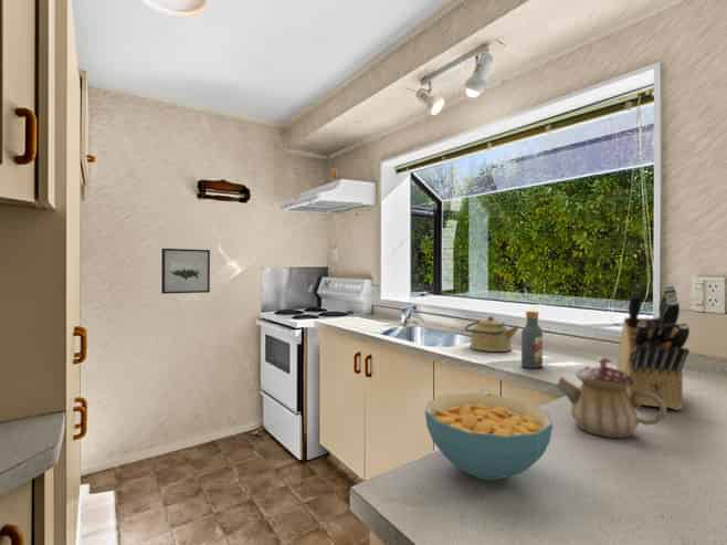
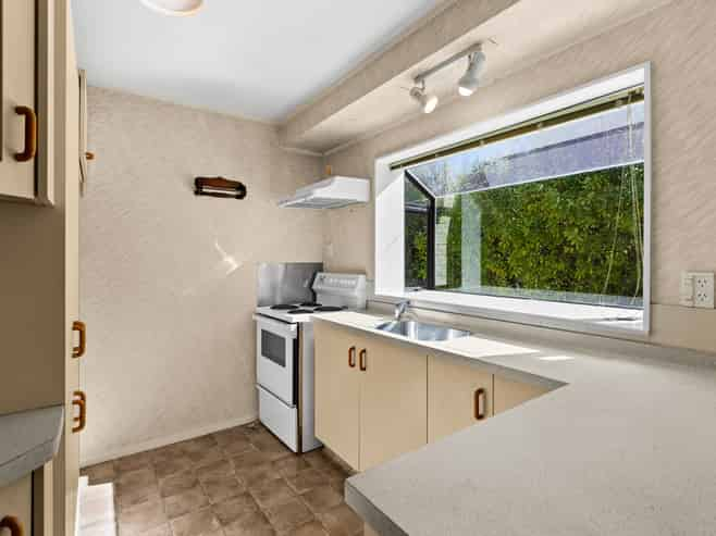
- kettle [464,315,520,353]
- wall art [160,248,211,295]
- teapot [556,356,668,439]
- knife block [615,284,691,411]
- cereal bowl [424,392,554,481]
- vodka [520,310,544,369]
